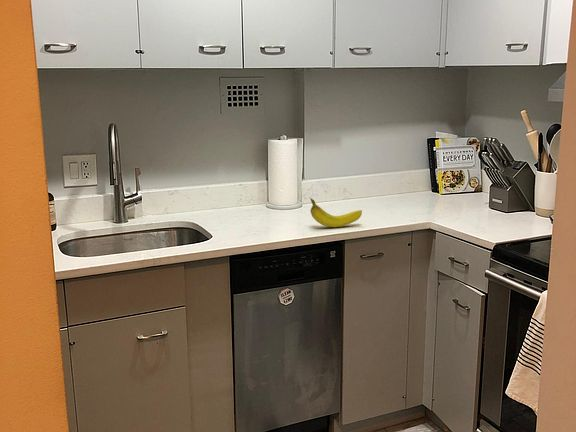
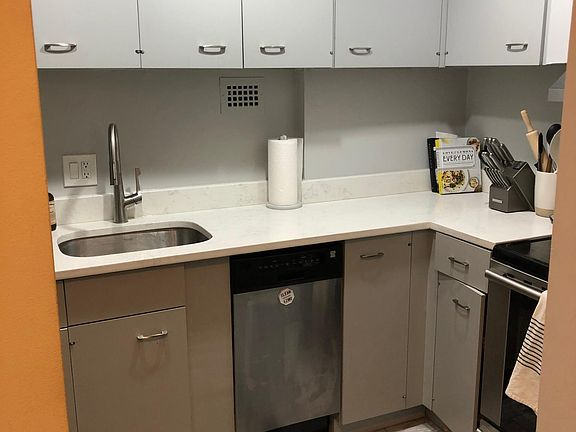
- fruit [309,197,363,228]
